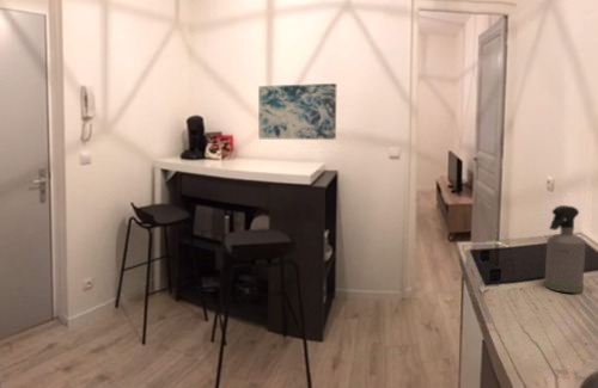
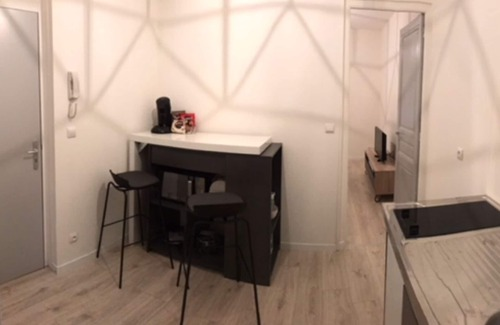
- spray bottle [543,204,587,294]
- wall art [257,82,337,141]
